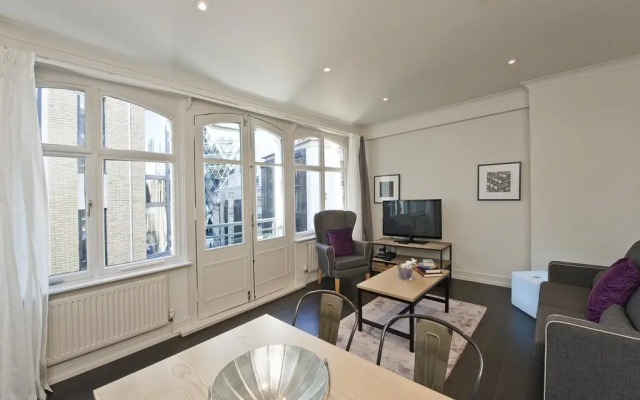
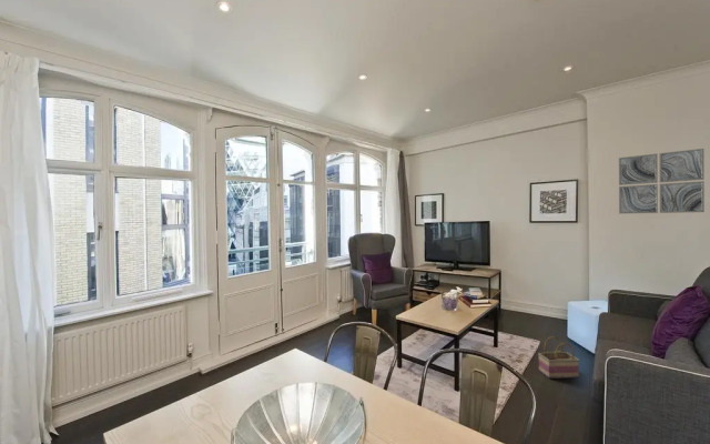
+ basket [537,335,580,380]
+ wall art [618,148,706,214]
